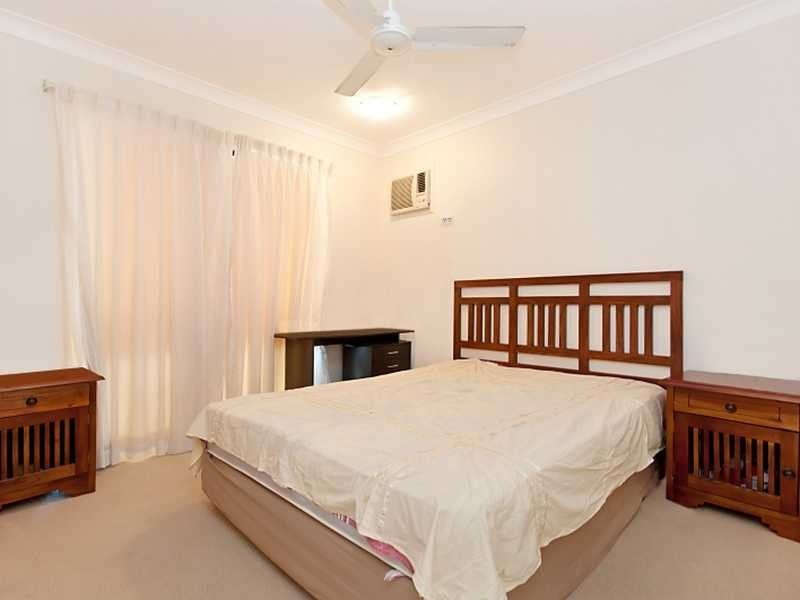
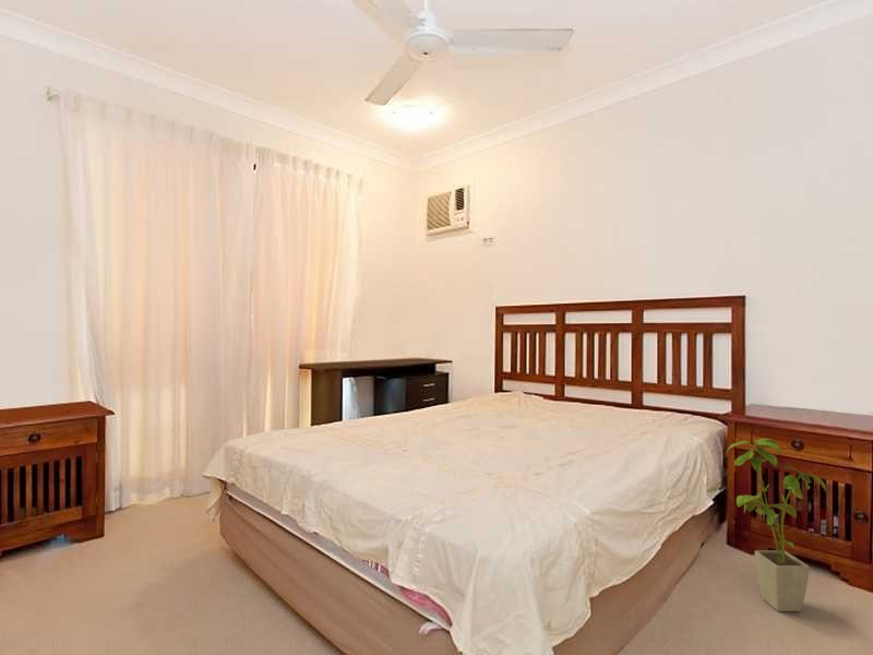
+ house plant [725,438,827,612]
